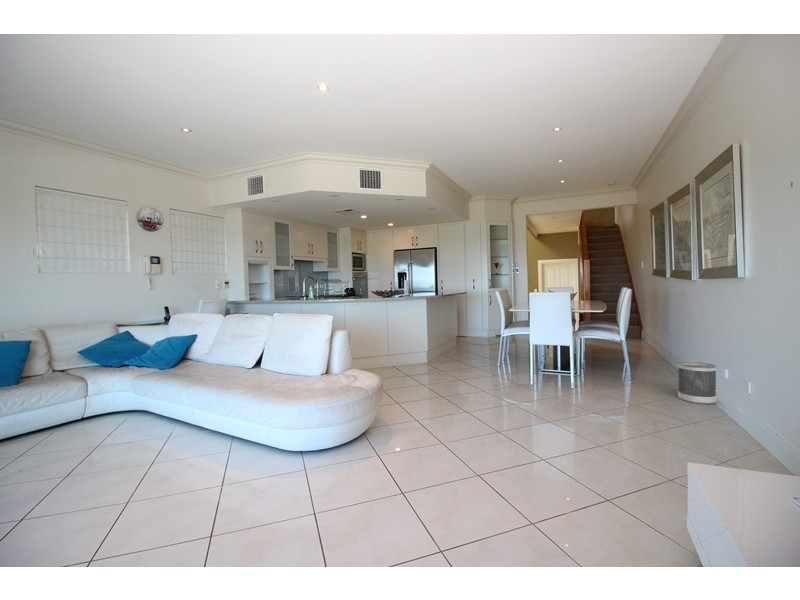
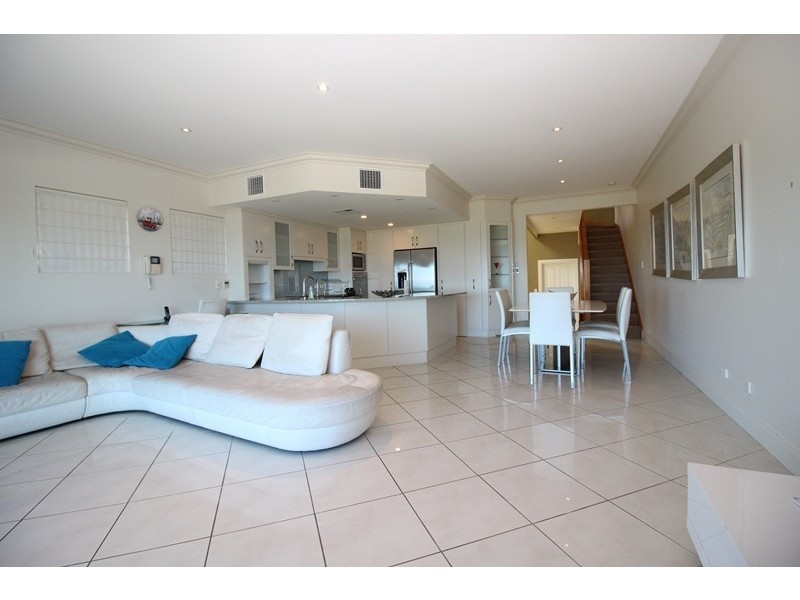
- wastebasket [677,361,718,405]
